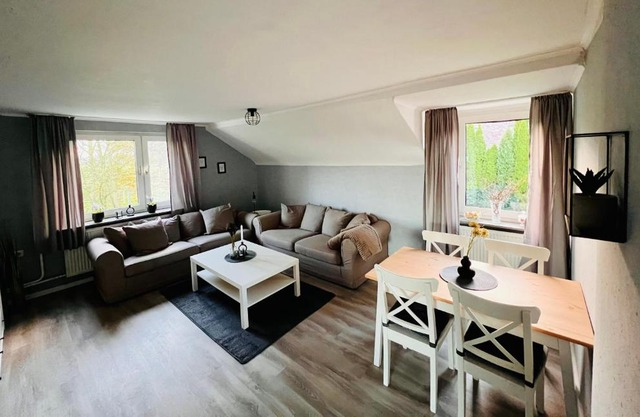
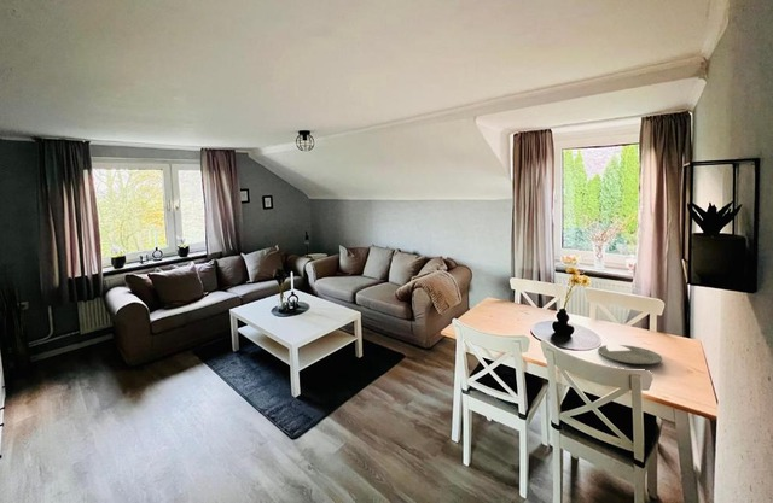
+ plate [597,344,663,365]
